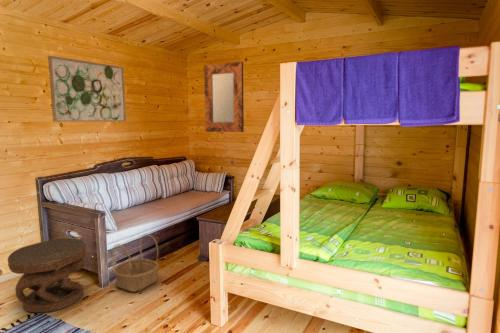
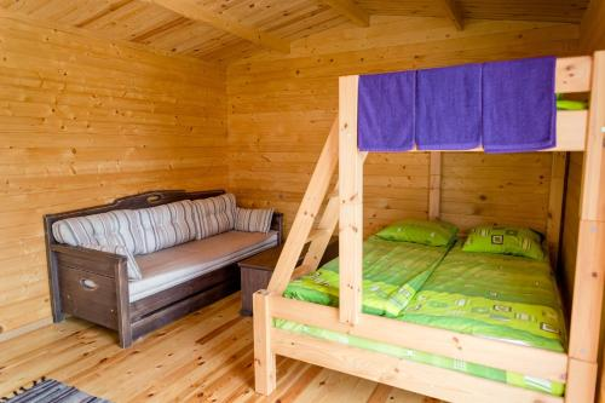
- basket [111,233,160,293]
- carved stool [7,237,87,313]
- wall art [47,55,127,123]
- home mirror [203,61,245,133]
